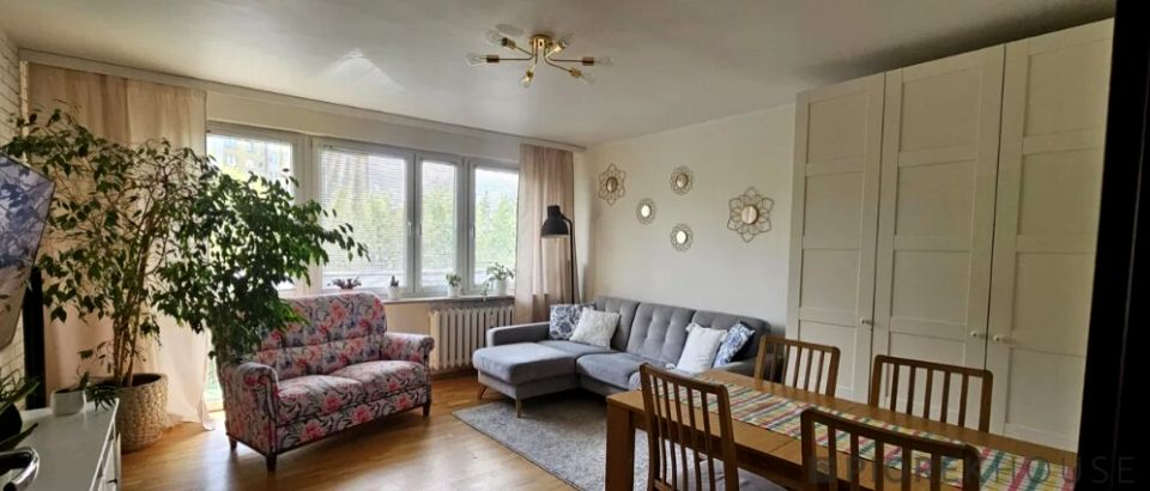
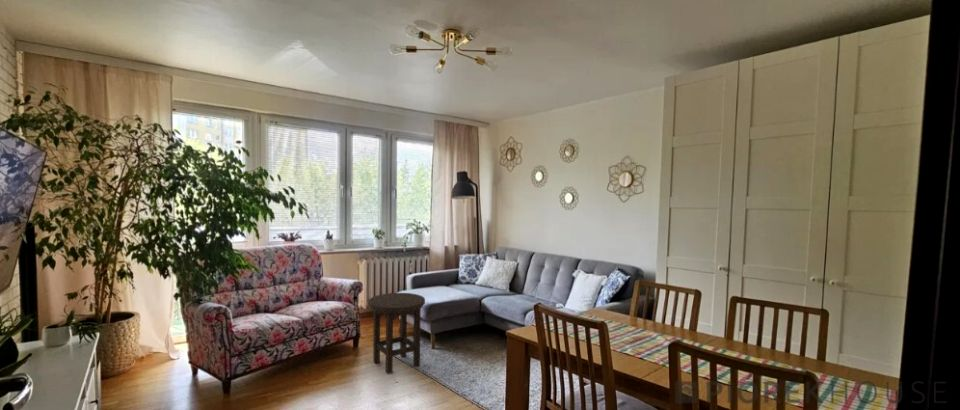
+ stool [367,292,426,375]
